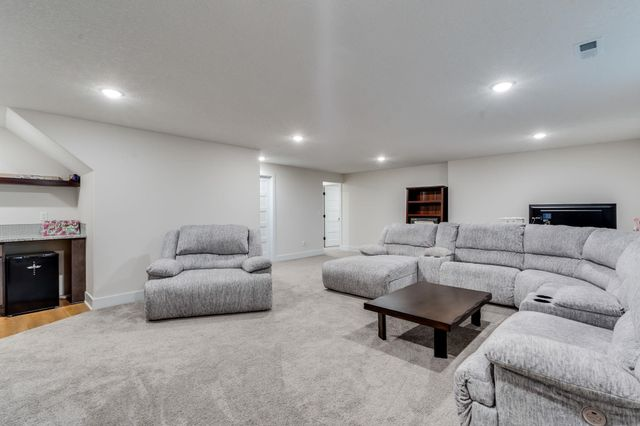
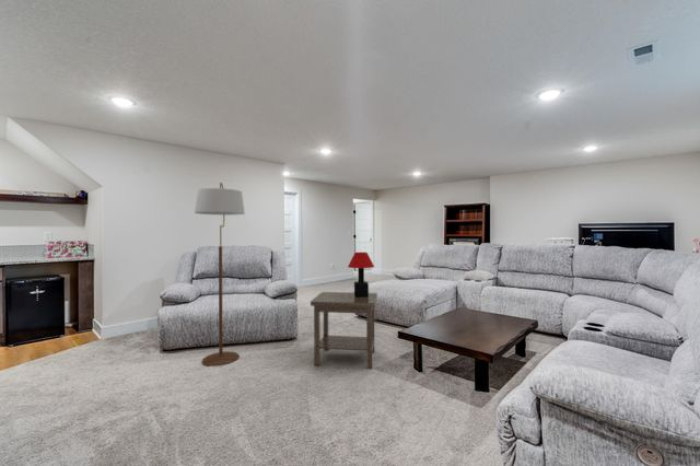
+ table lamp [347,252,375,298]
+ side table [310,291,378,370]
+ floor lamp [194,182,246,368]
